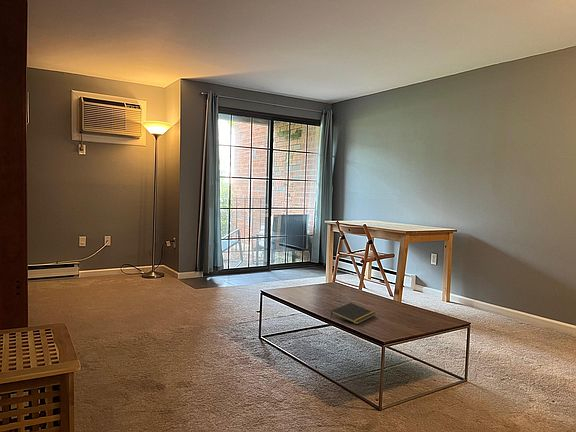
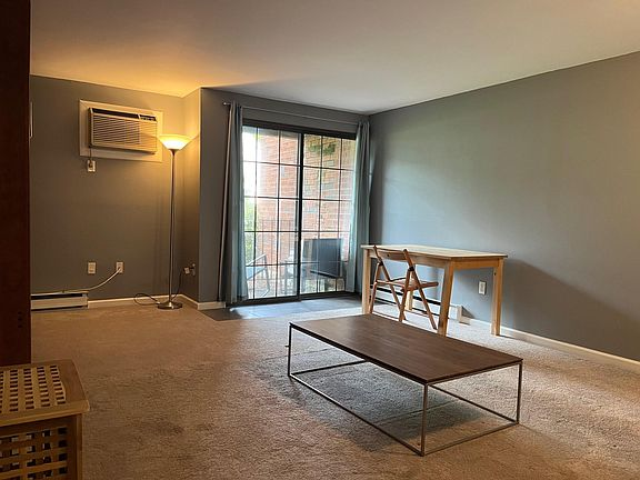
- notepad [330,302,376,325]
